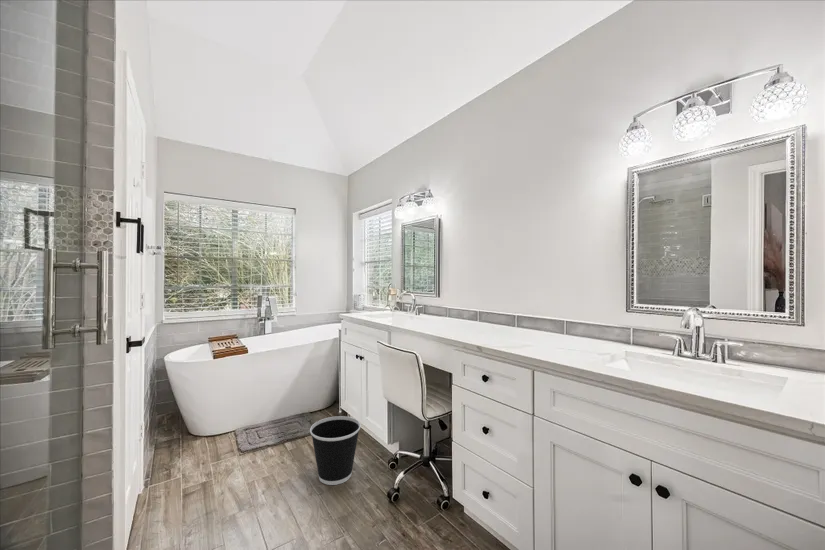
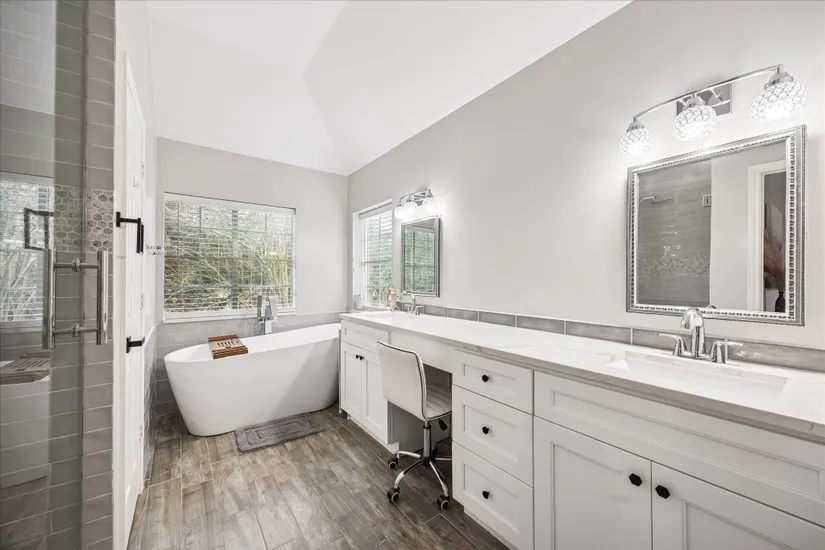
- wastebasket [309,415,361,486]
